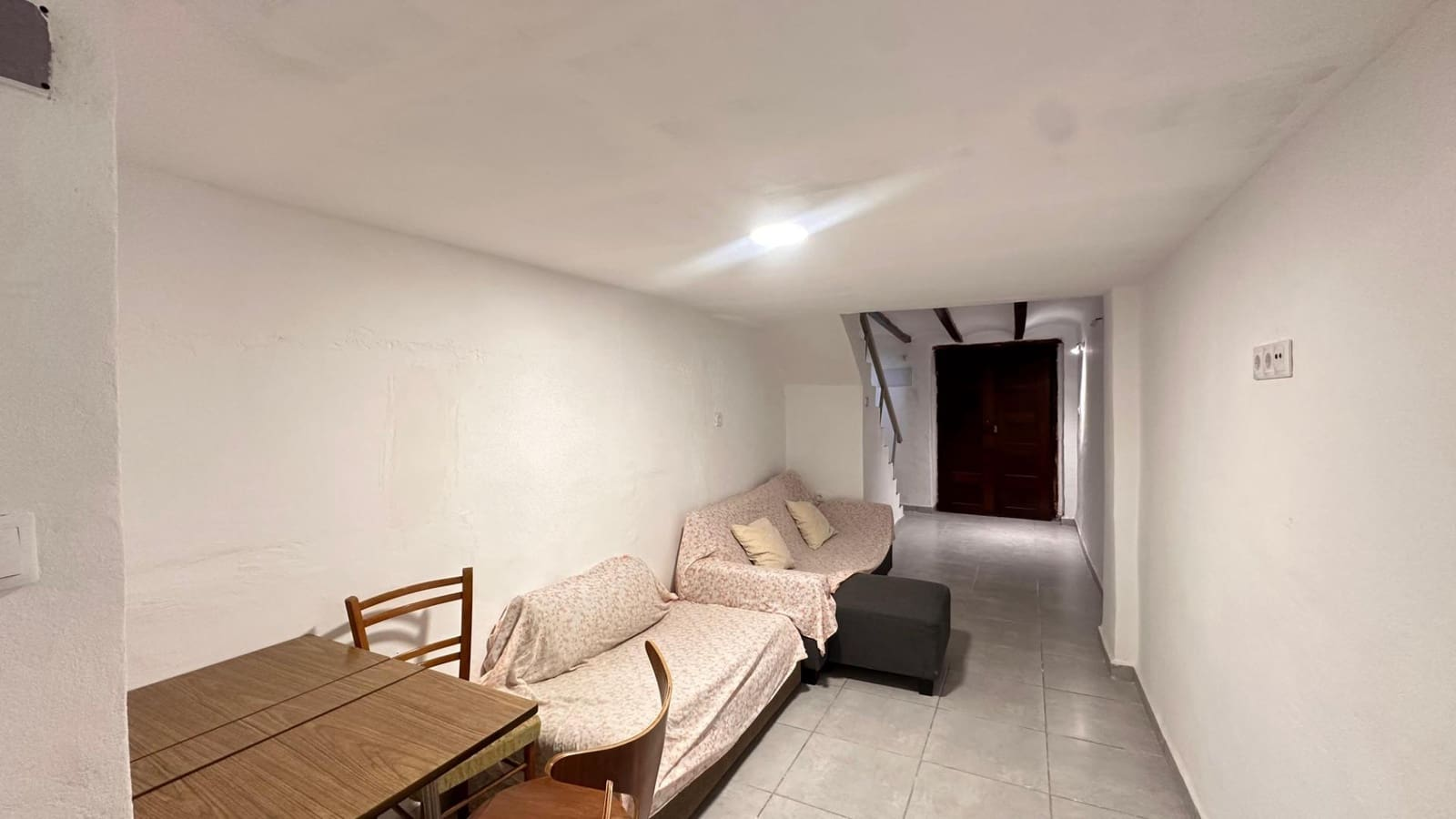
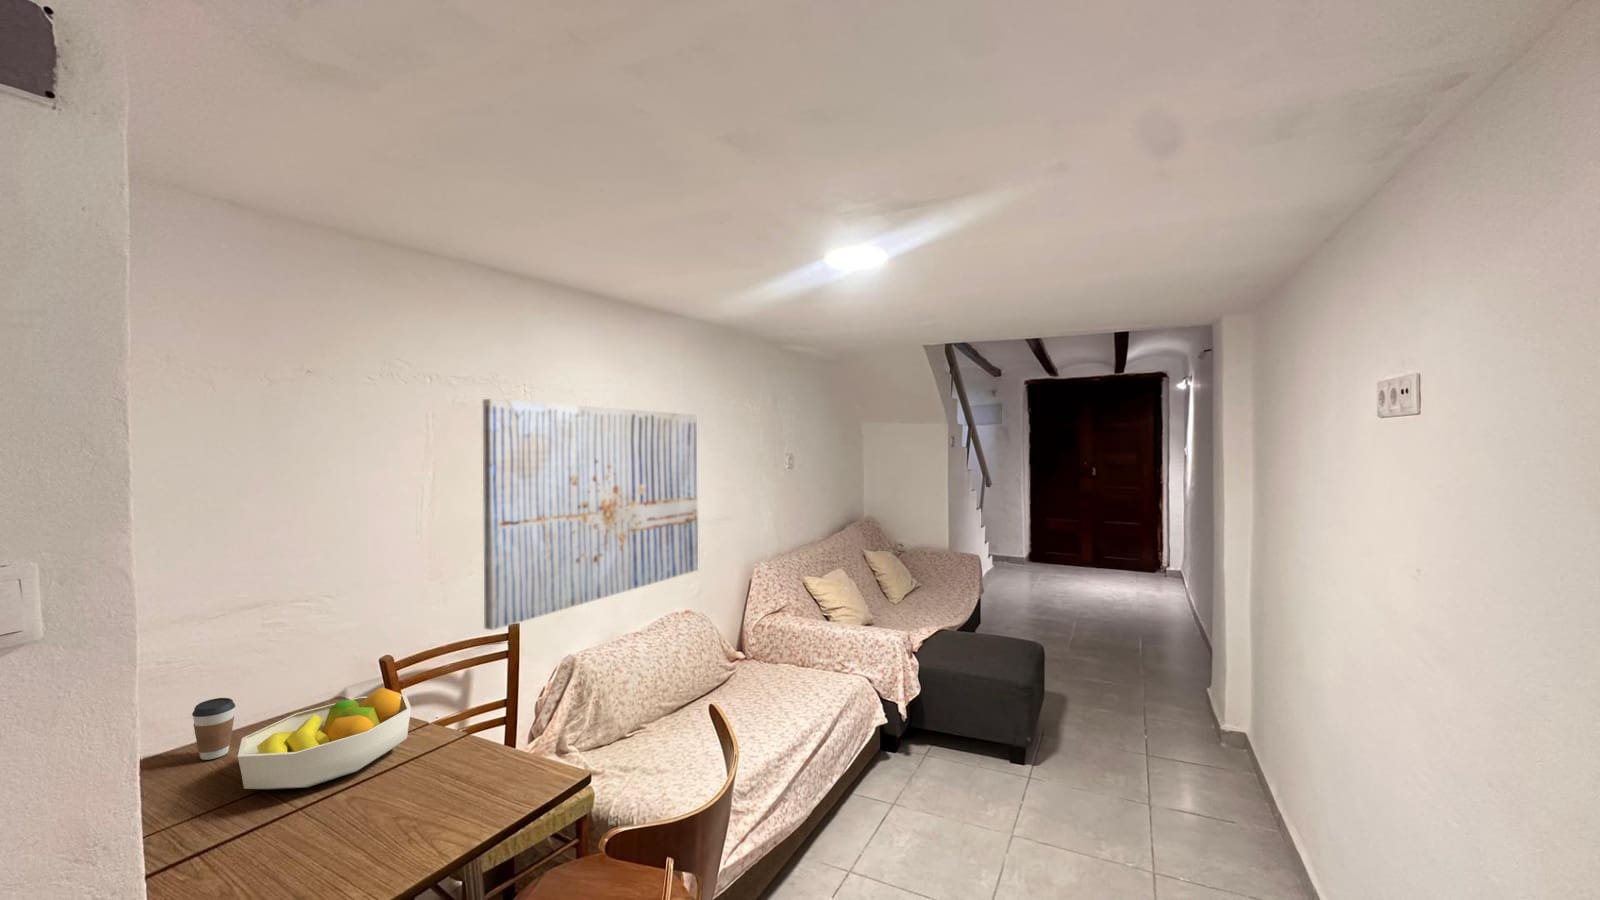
+ fruit bowl [237,686,412,790]
+ coffee cup [191,697,236,762]
+ wall art [482,398,699,631]
